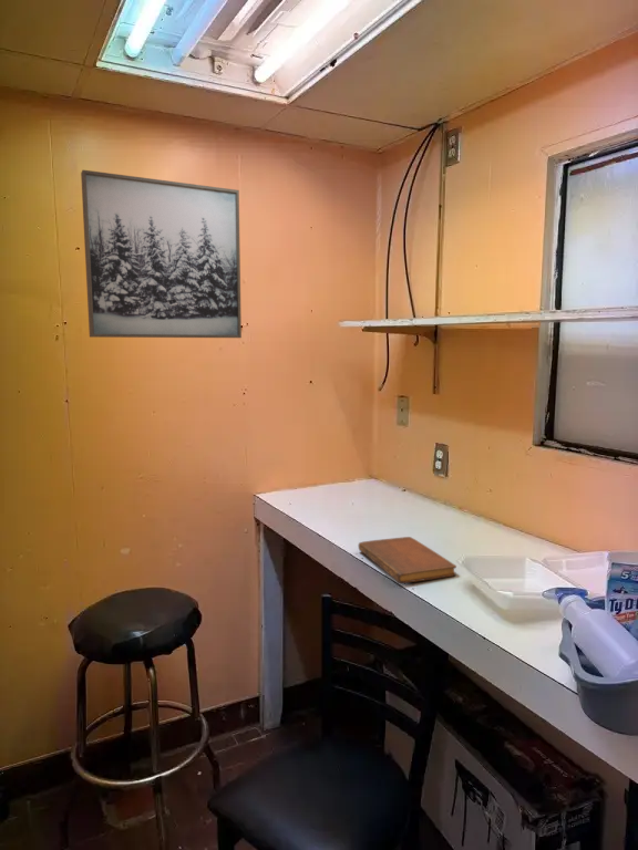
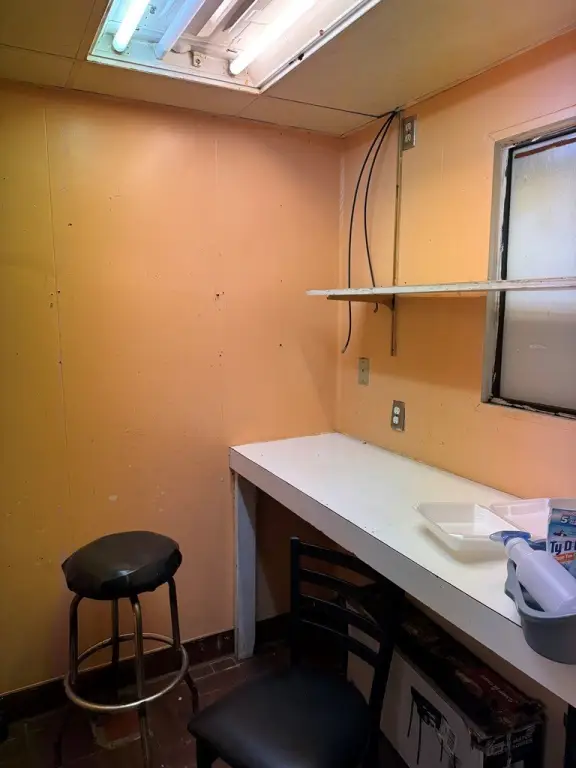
- wall art [80,169,243,339]
- notebook [358,536,457,584]
